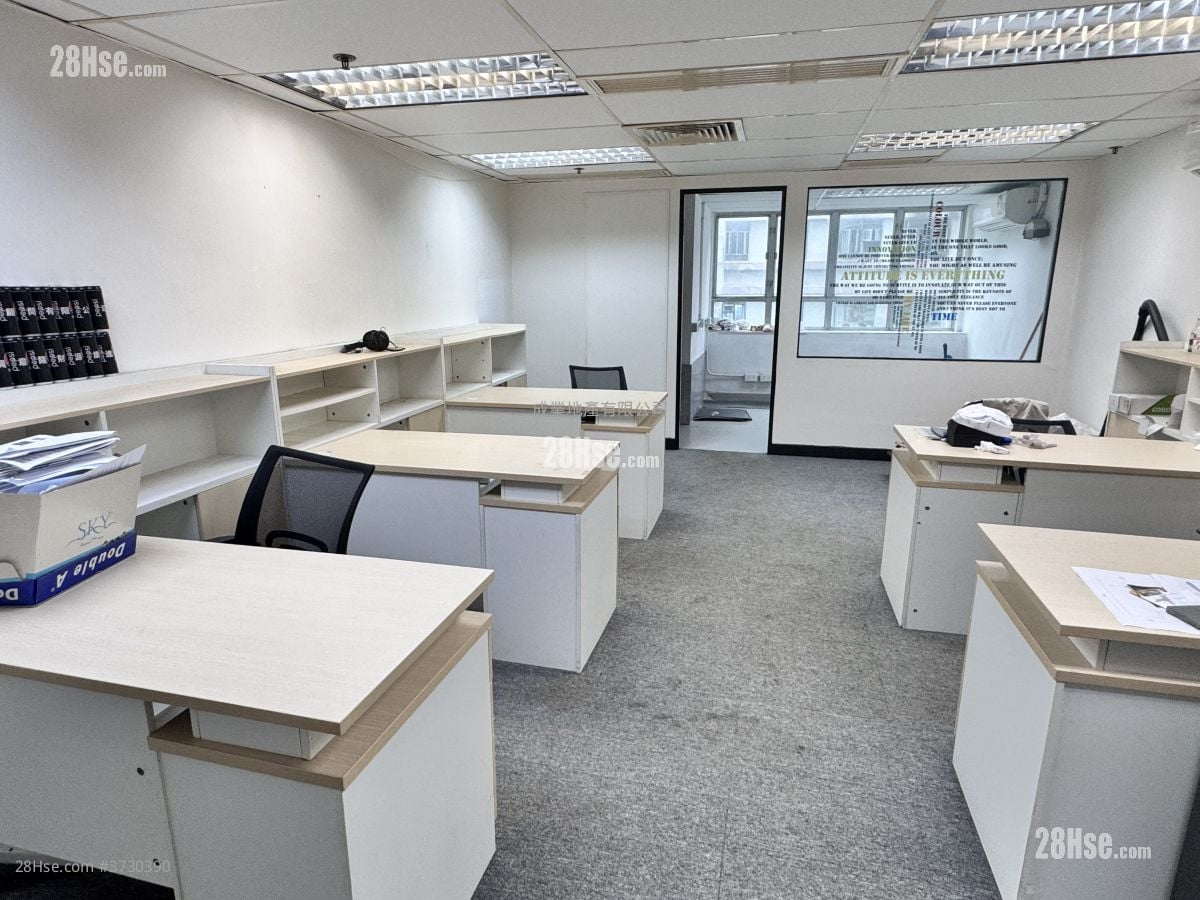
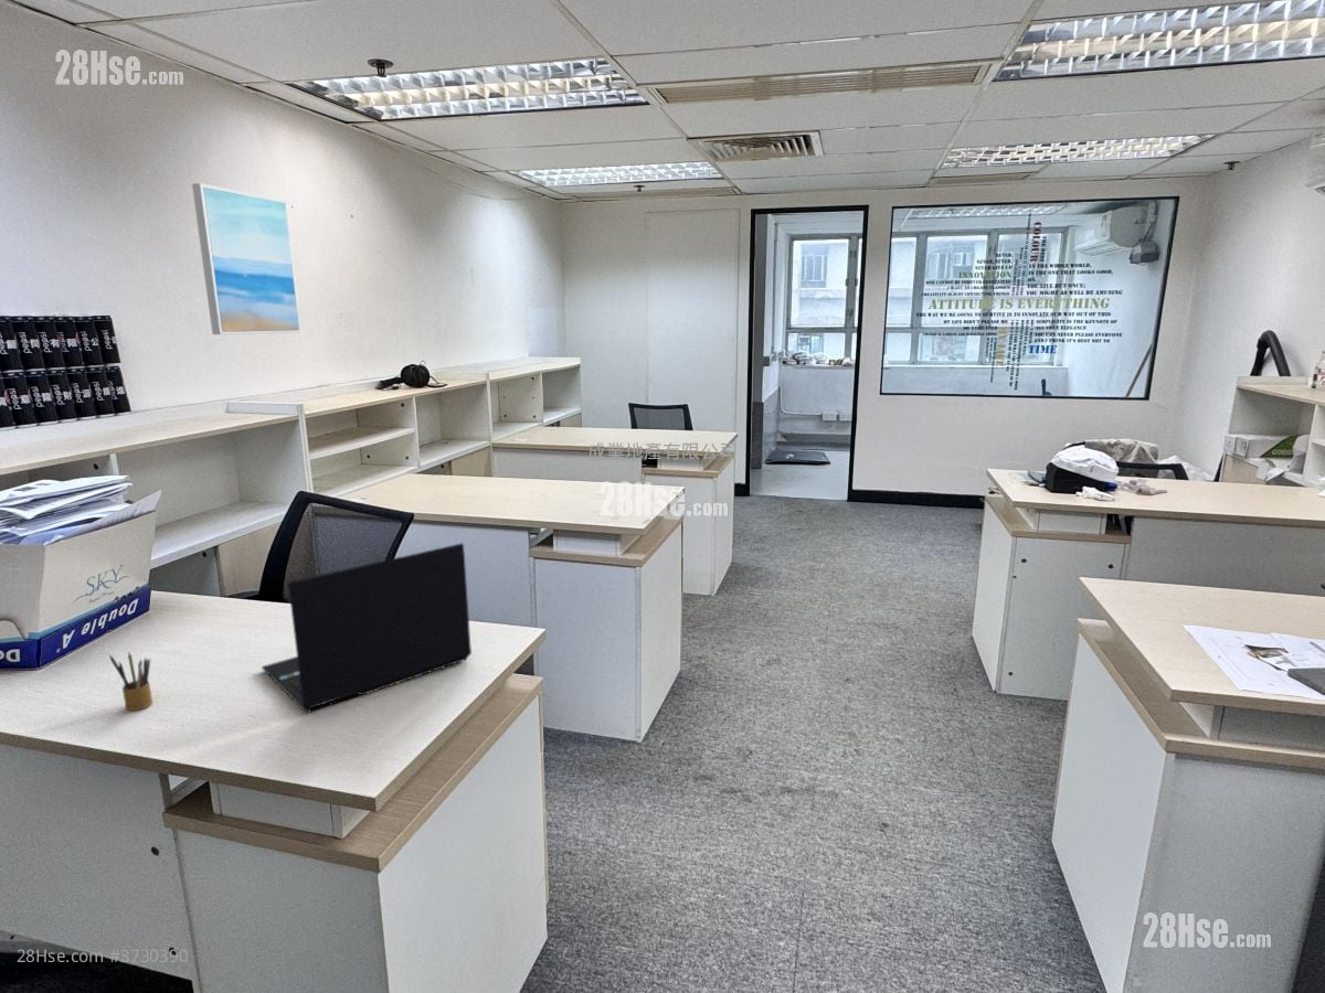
+ pencil box [108,652,153,712]
+ wall art [191,182,303,335]
+ laptop [261,542,473,714]
